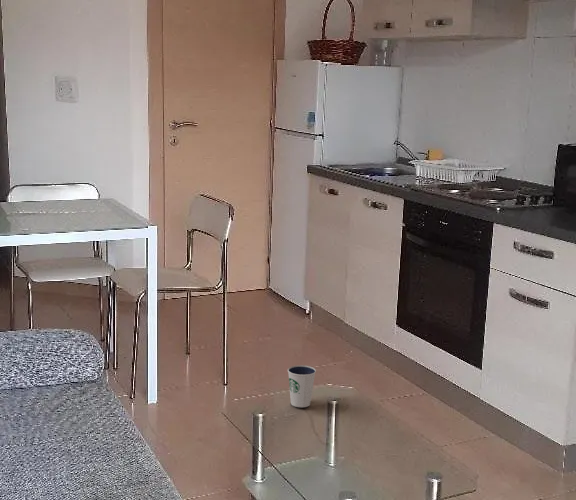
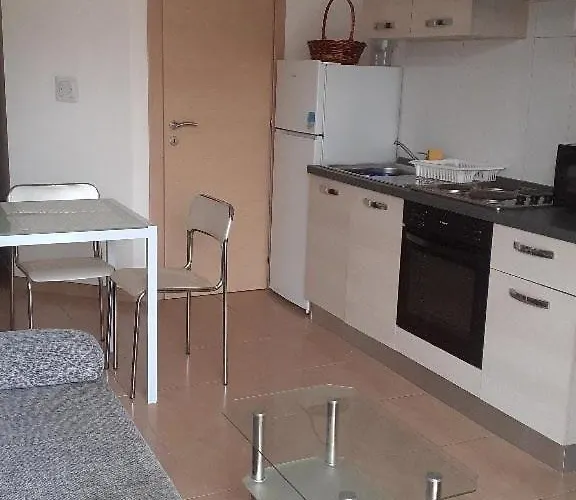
- dixie cup [287,364,317,408]
